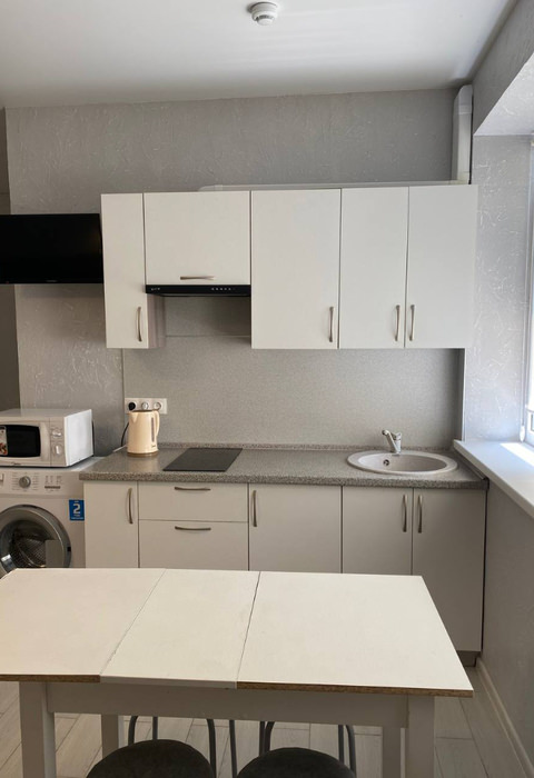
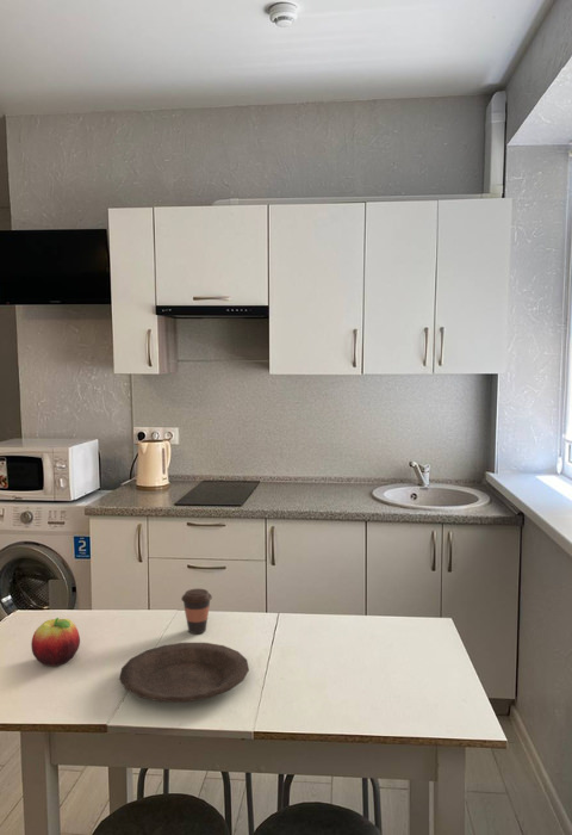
+ fruit [30,617,81,667]
+ plate [118,642,250,703]
+ coffee cup [180,588,213,635]
